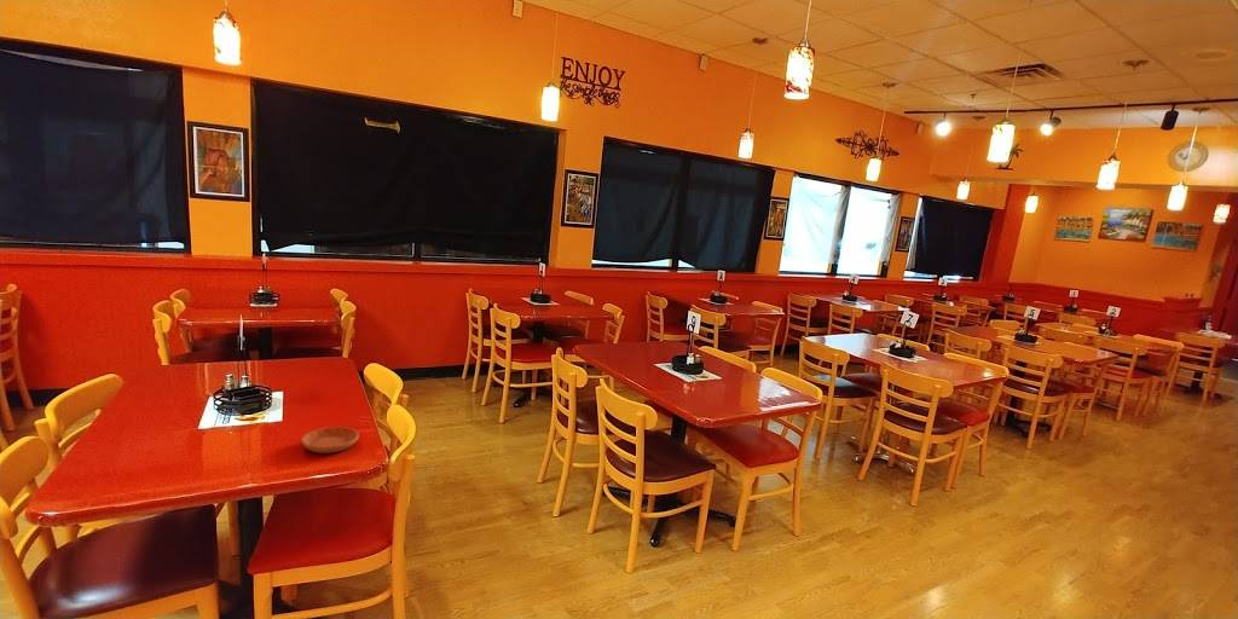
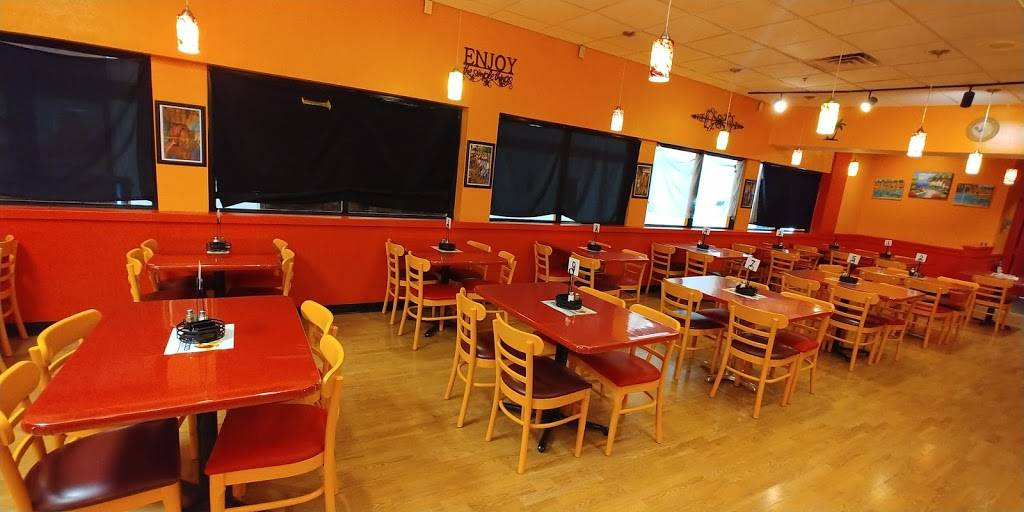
- saucer [300,426,360,455]
